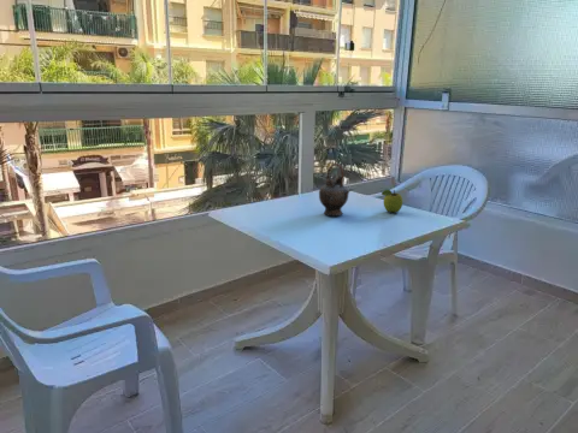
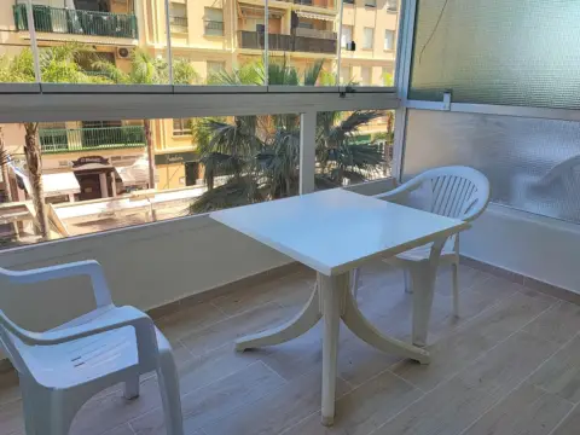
- fruit [381,189,403,214]
- teapot [318,162,353,216]
